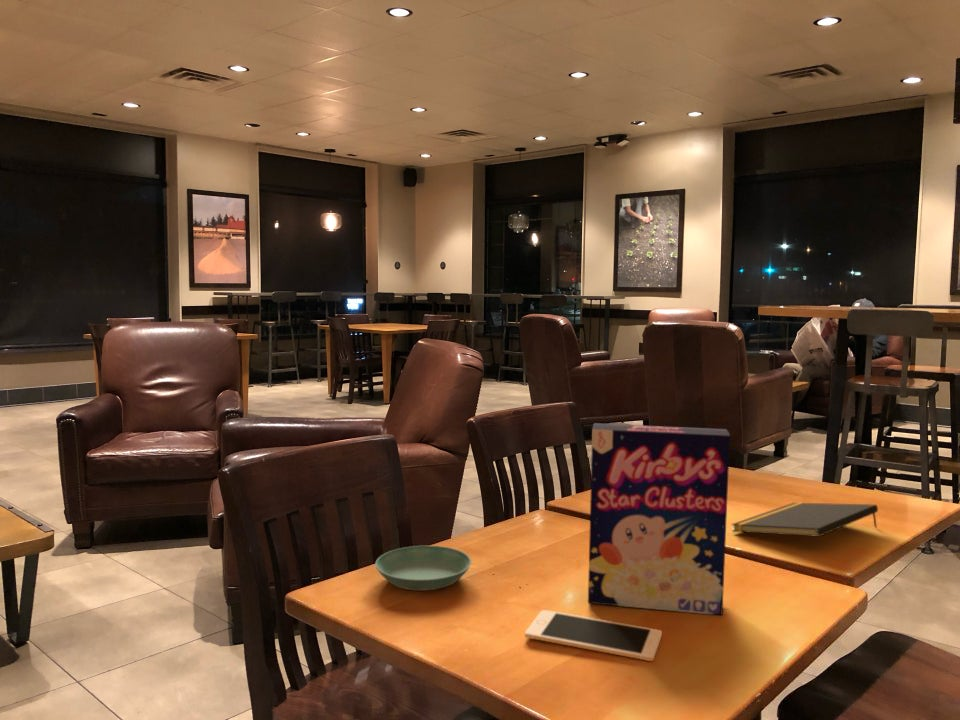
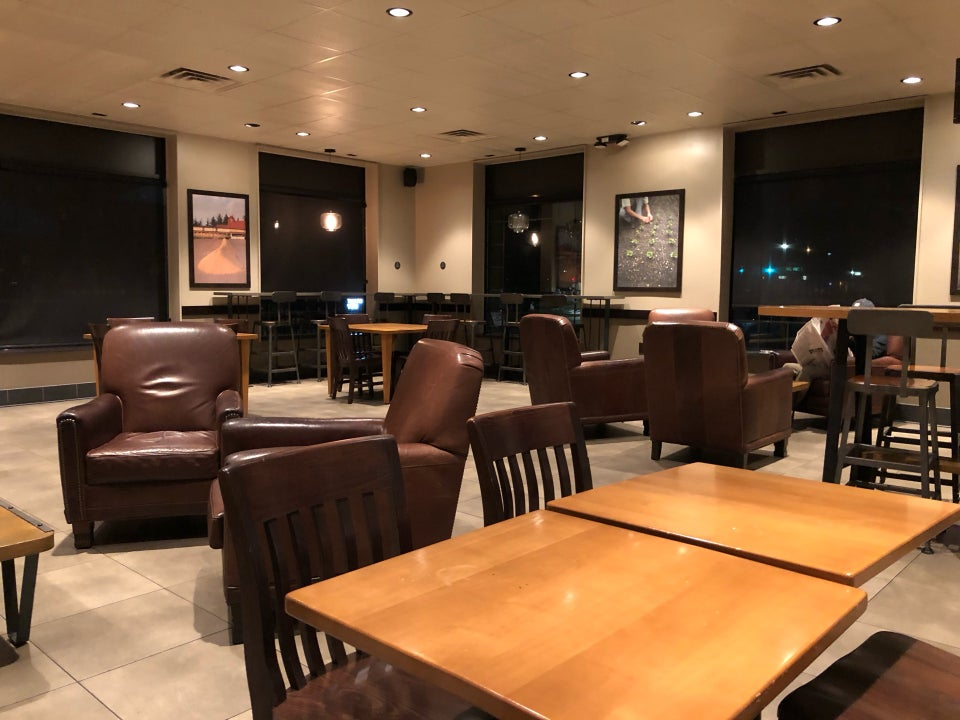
- saucer [374,545,472,592]
- cereal box [587,422,731,616]
- notepad [730,502,879,538]
- cell phone [524,609,663,662]
